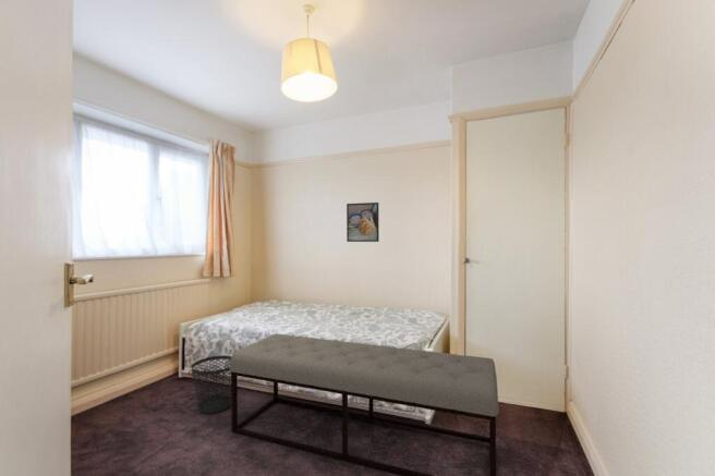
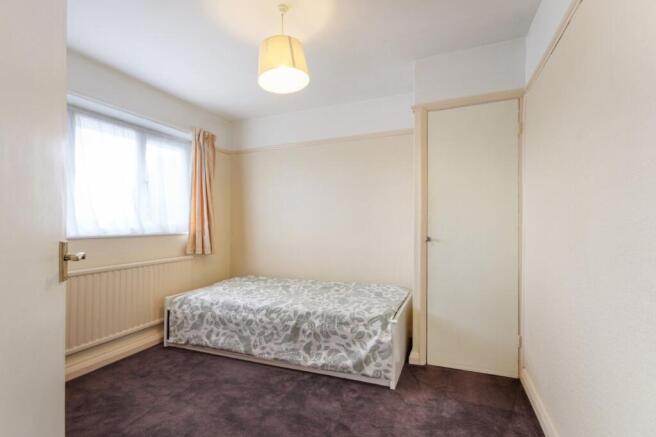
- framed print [346,202,380,243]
- wastebasket [190,354,232,415]
- bench [229,333,500,476]
